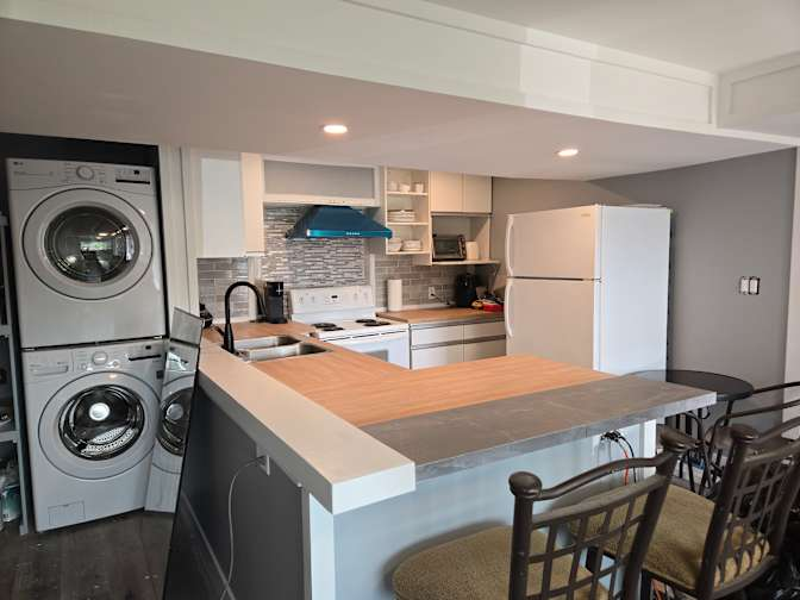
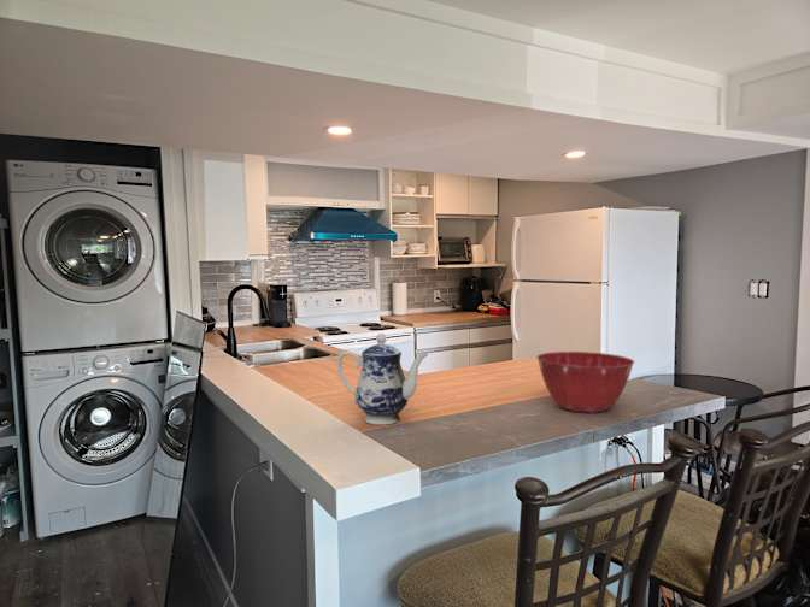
+ teapot [336,332,429,426]
+ mixing bowl [535,350,635,414]
